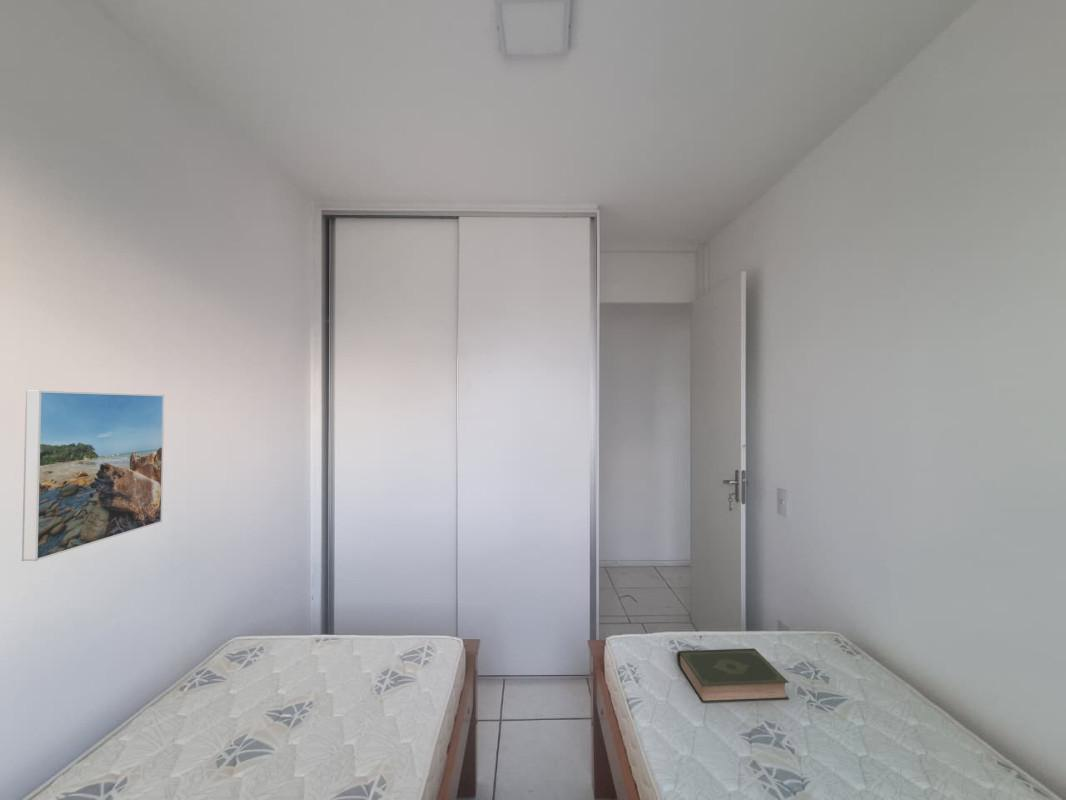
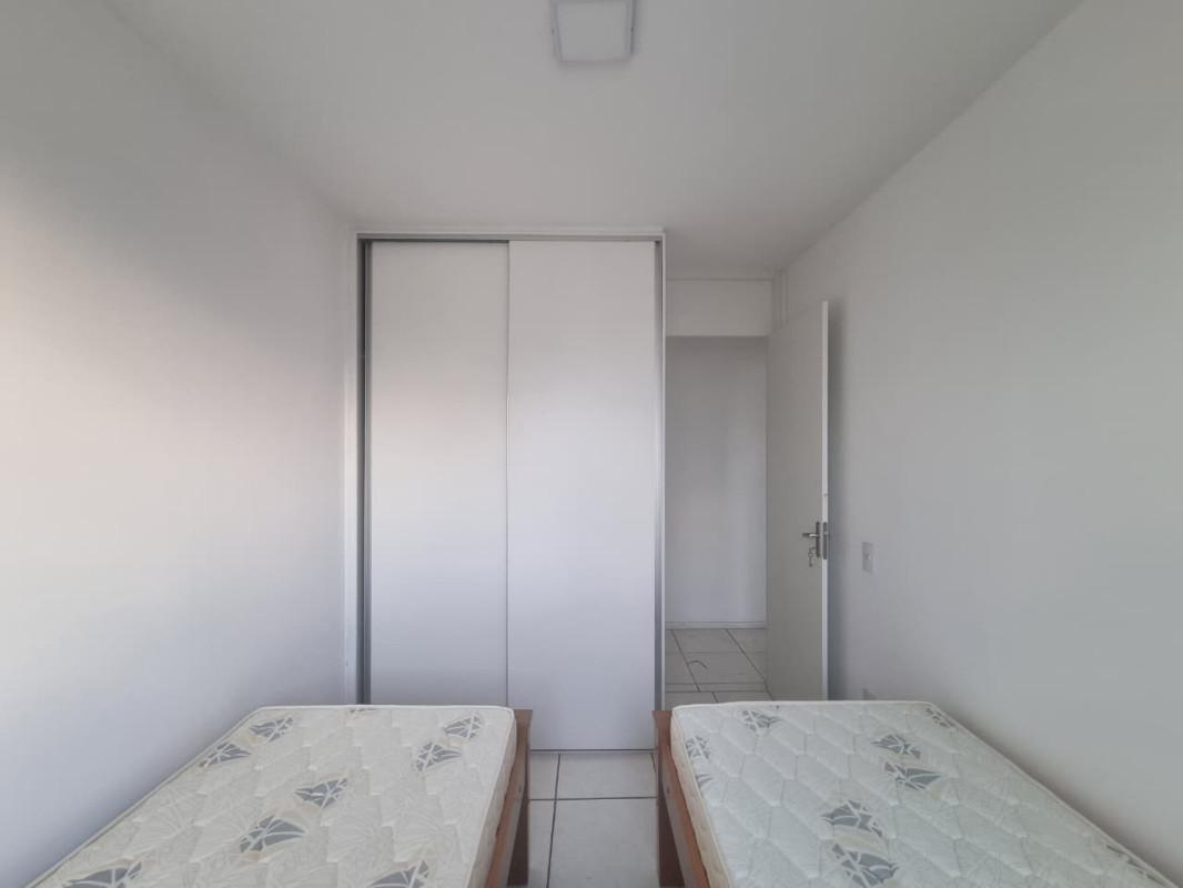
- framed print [21,390,165,562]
- book [676,647,790,704]
